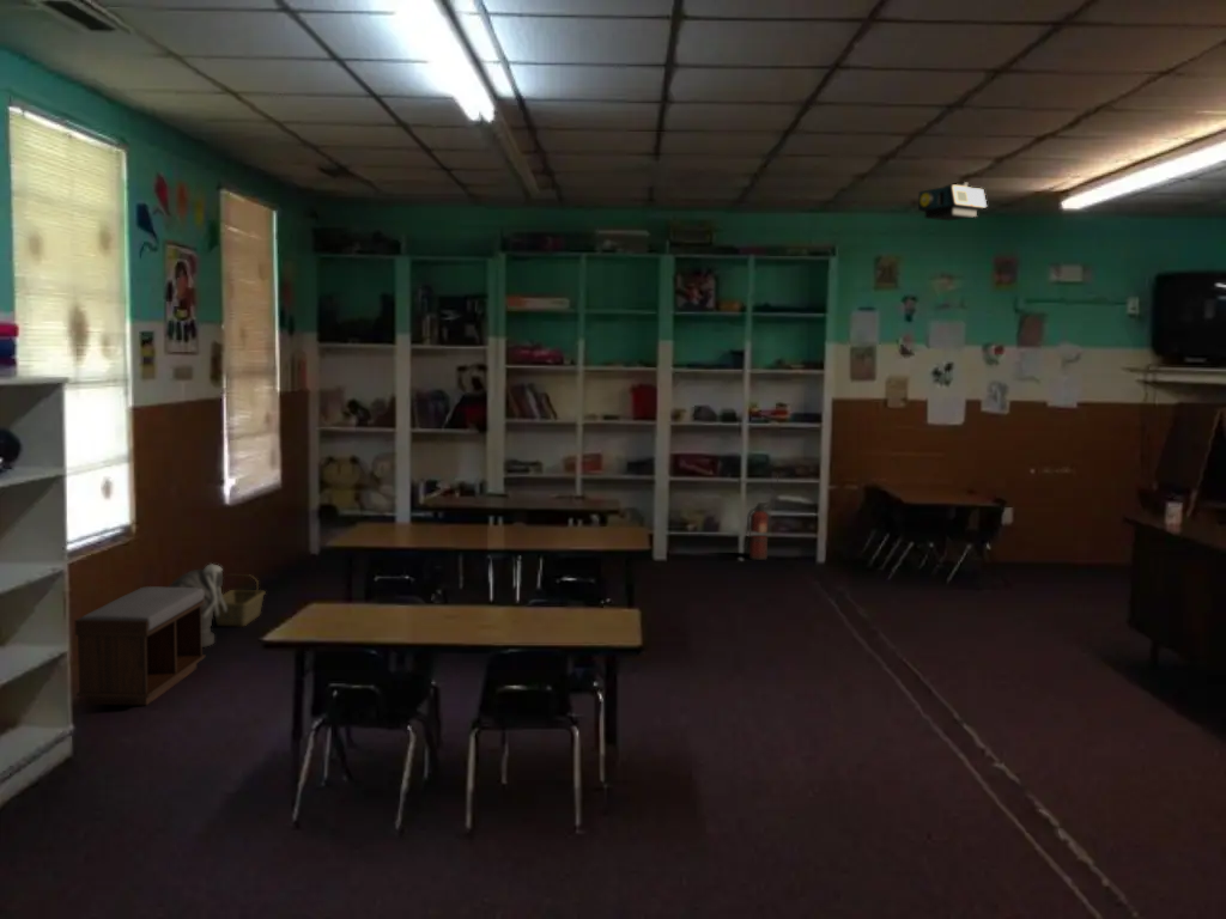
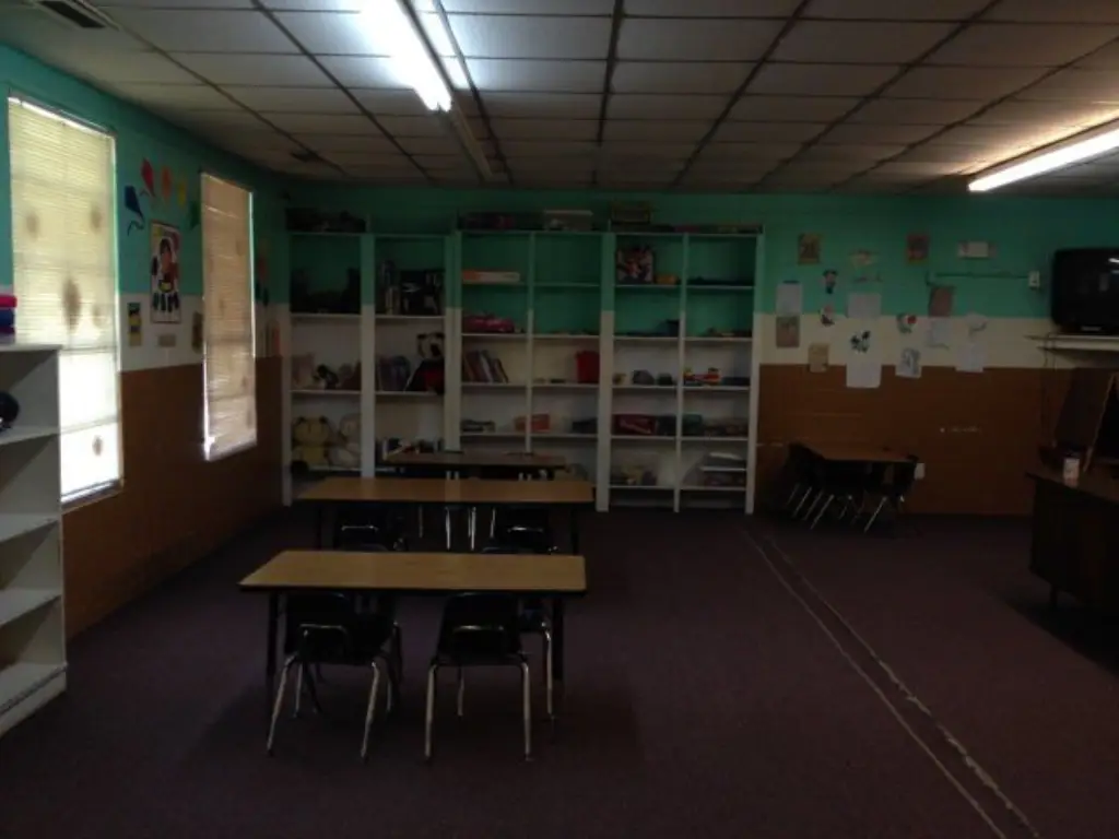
- fire extinguisher [742,501,770,561]
- basket [213,573,267,628]
- bust sculpture [168,562,226,649]
- bench [73,585,206,706]
- projector [917,181,988,221]
